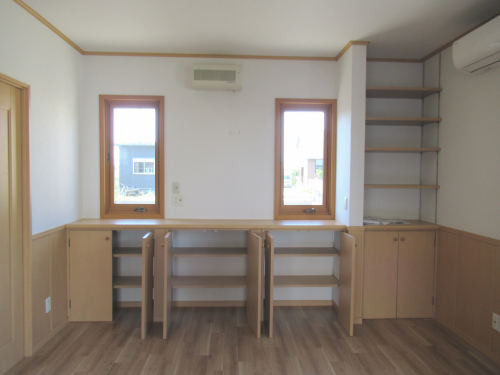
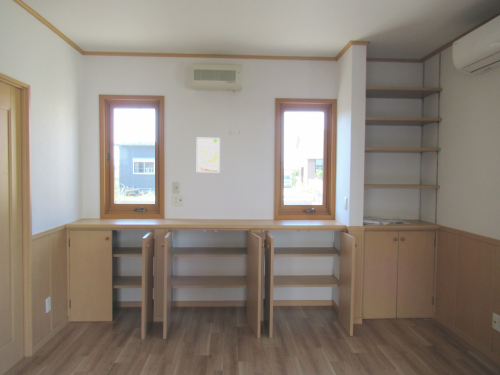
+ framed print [196,137,221,173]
